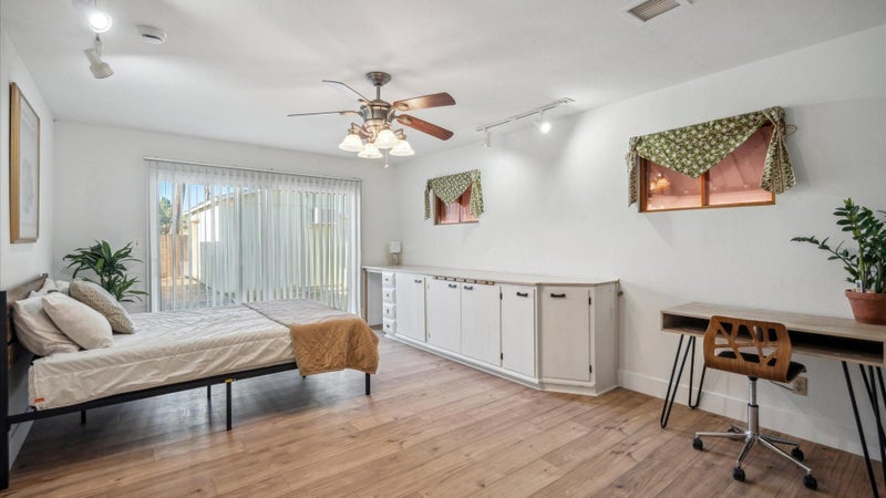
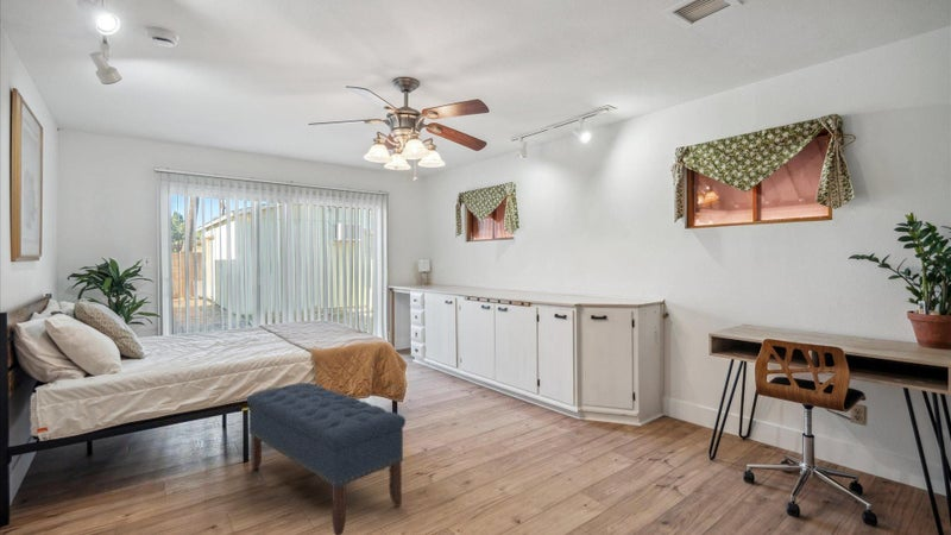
+ bench [246,382,407,535]
